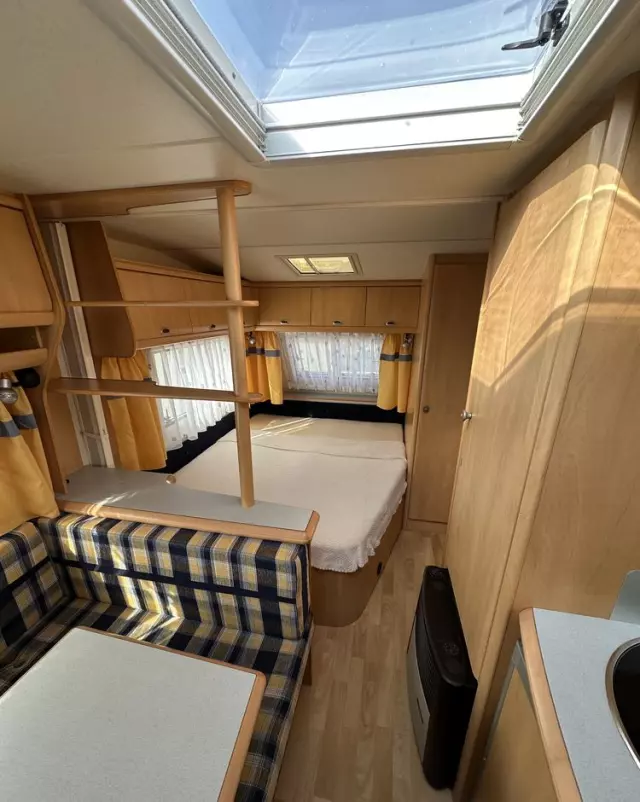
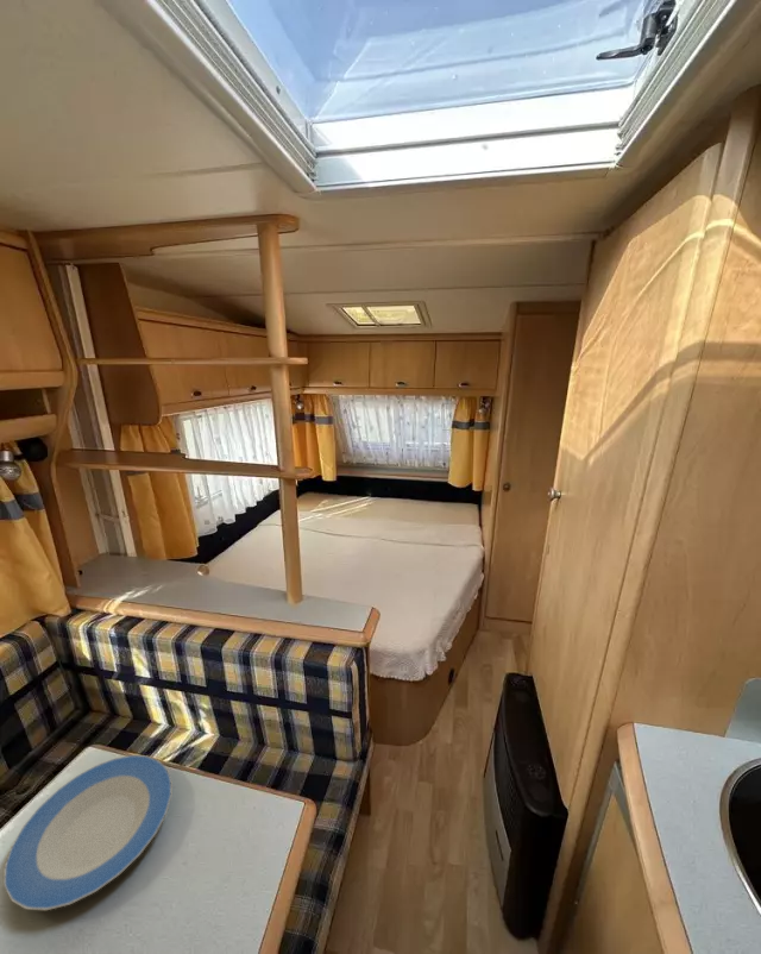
+ plate [2,754,172,911]
